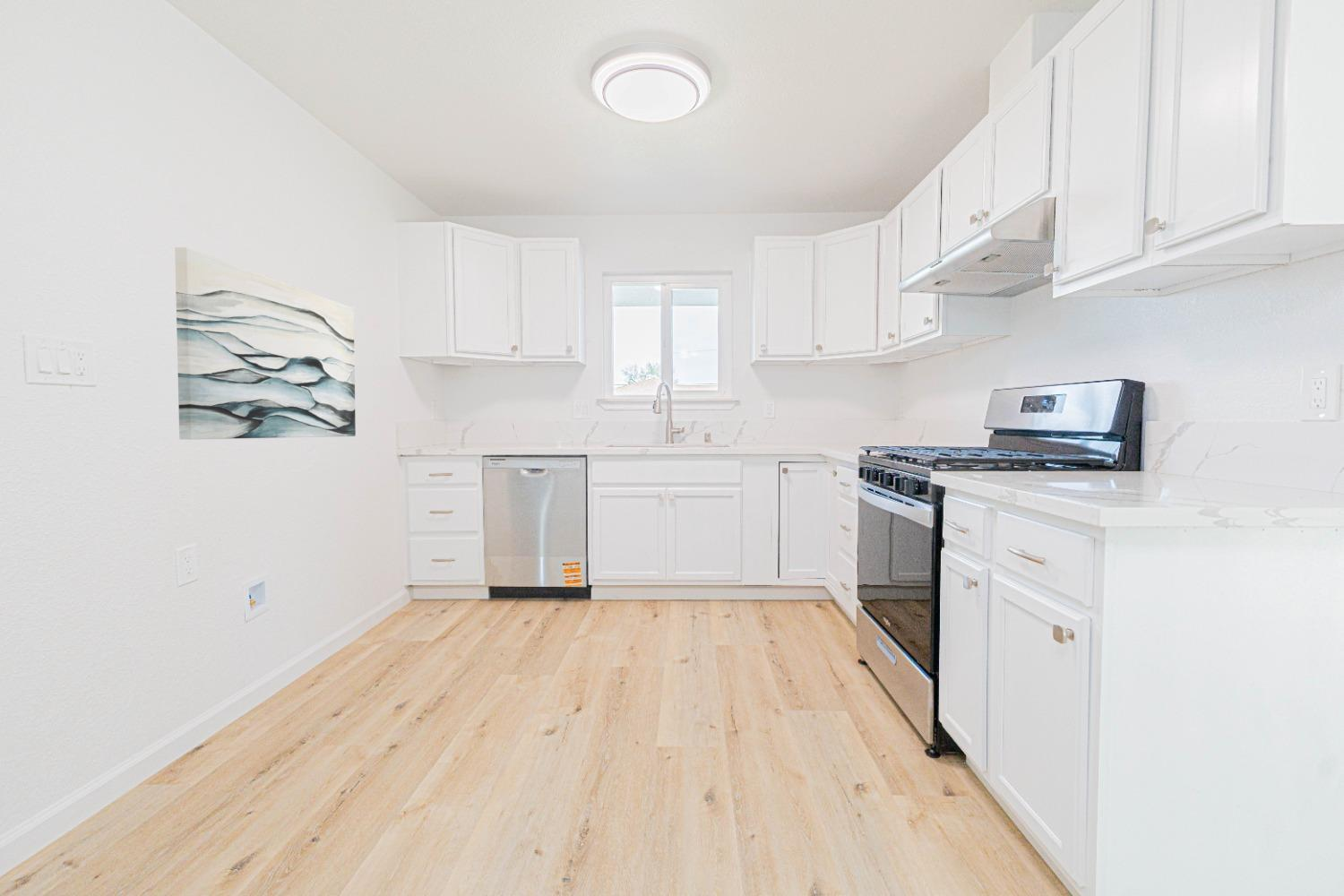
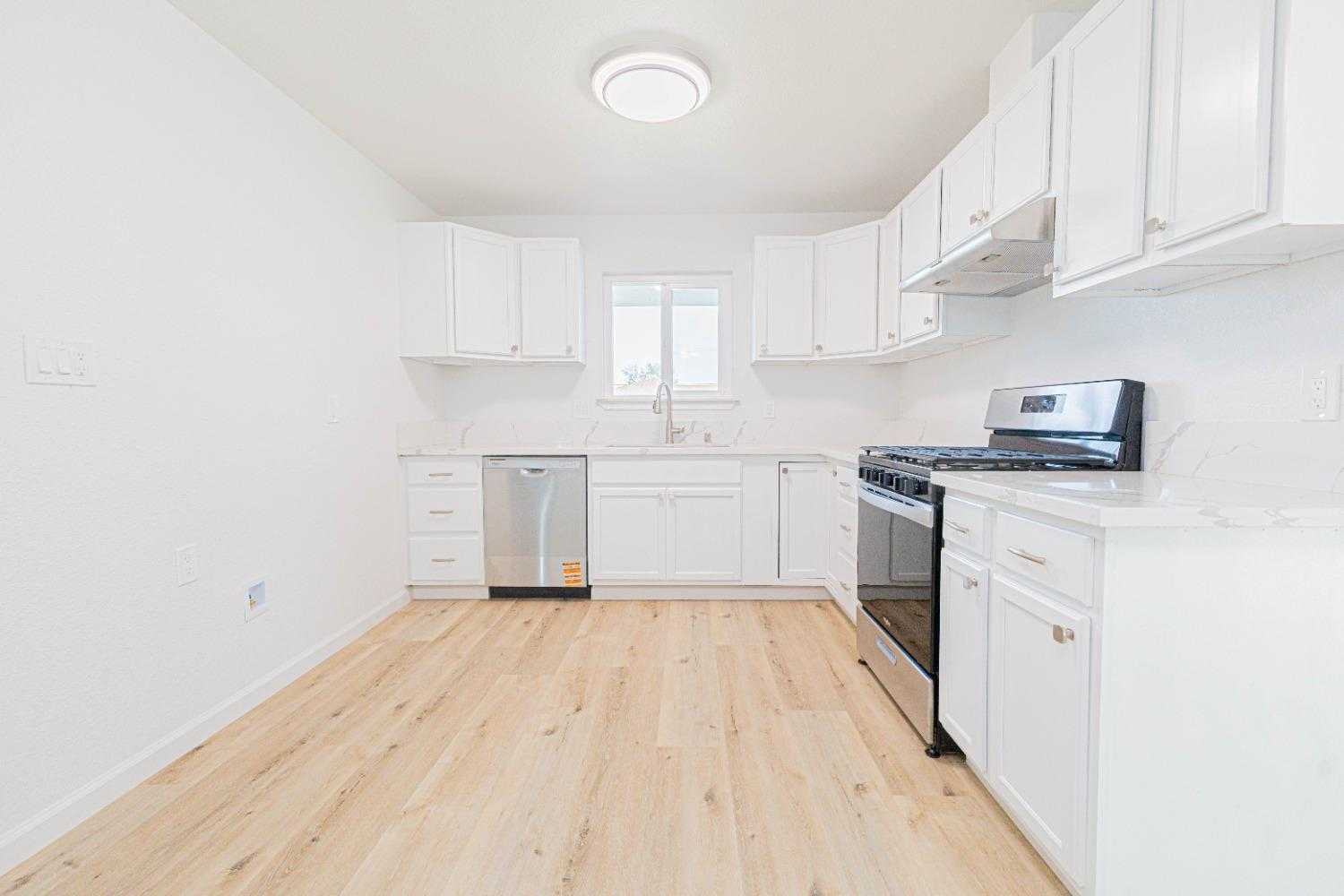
- wall art [174,246,357,440]
